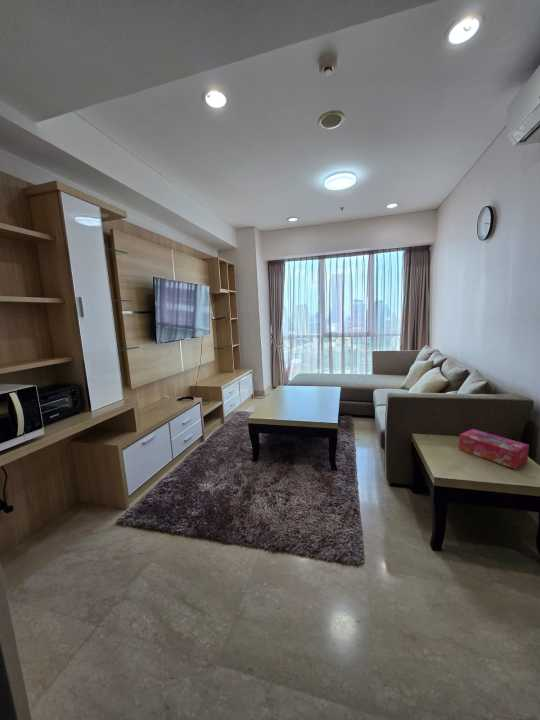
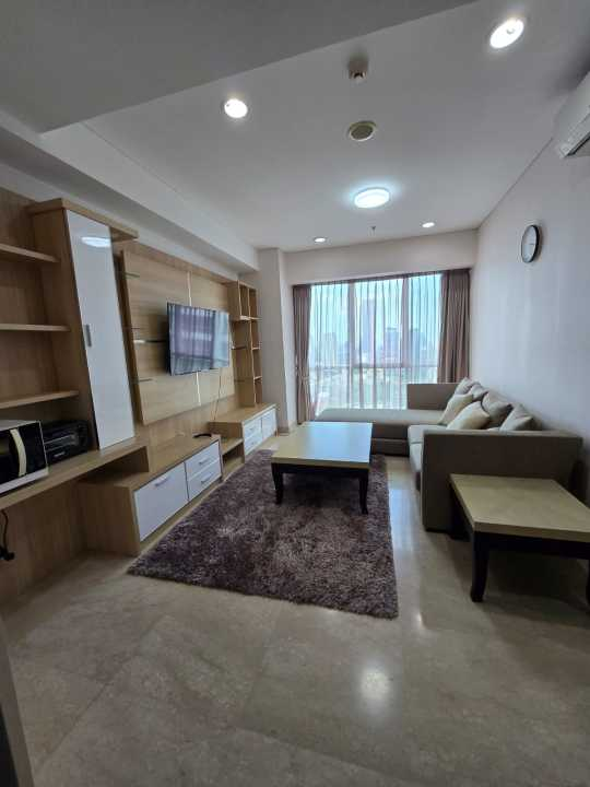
- tissue box [458,428,530,470]
